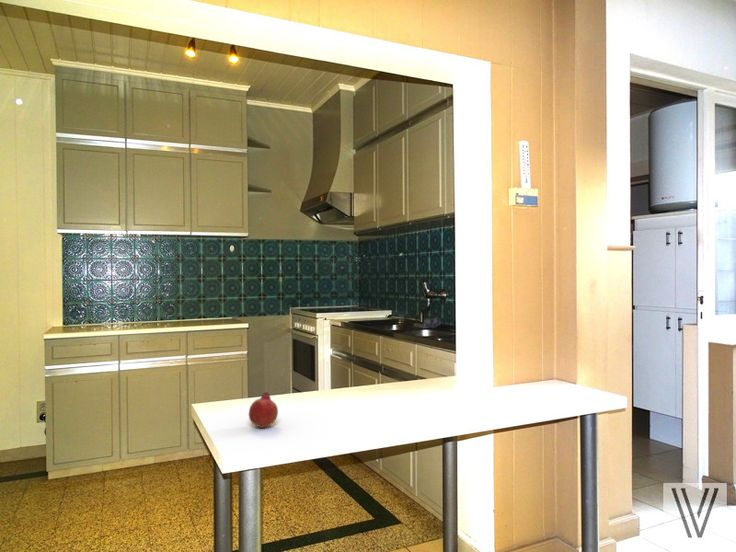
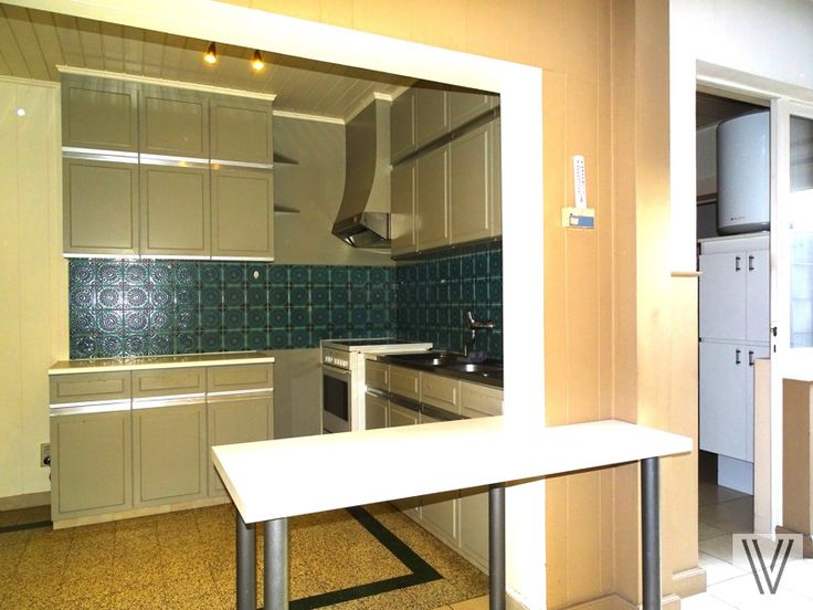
- fruit [248,391,279,429]
